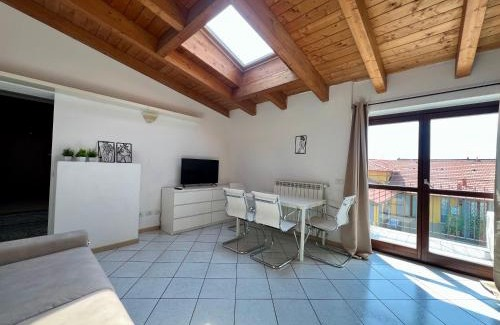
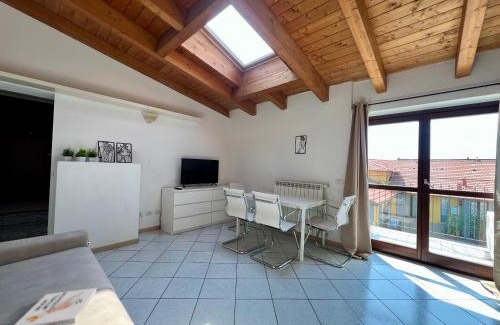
+ book [14,287,97,325]
